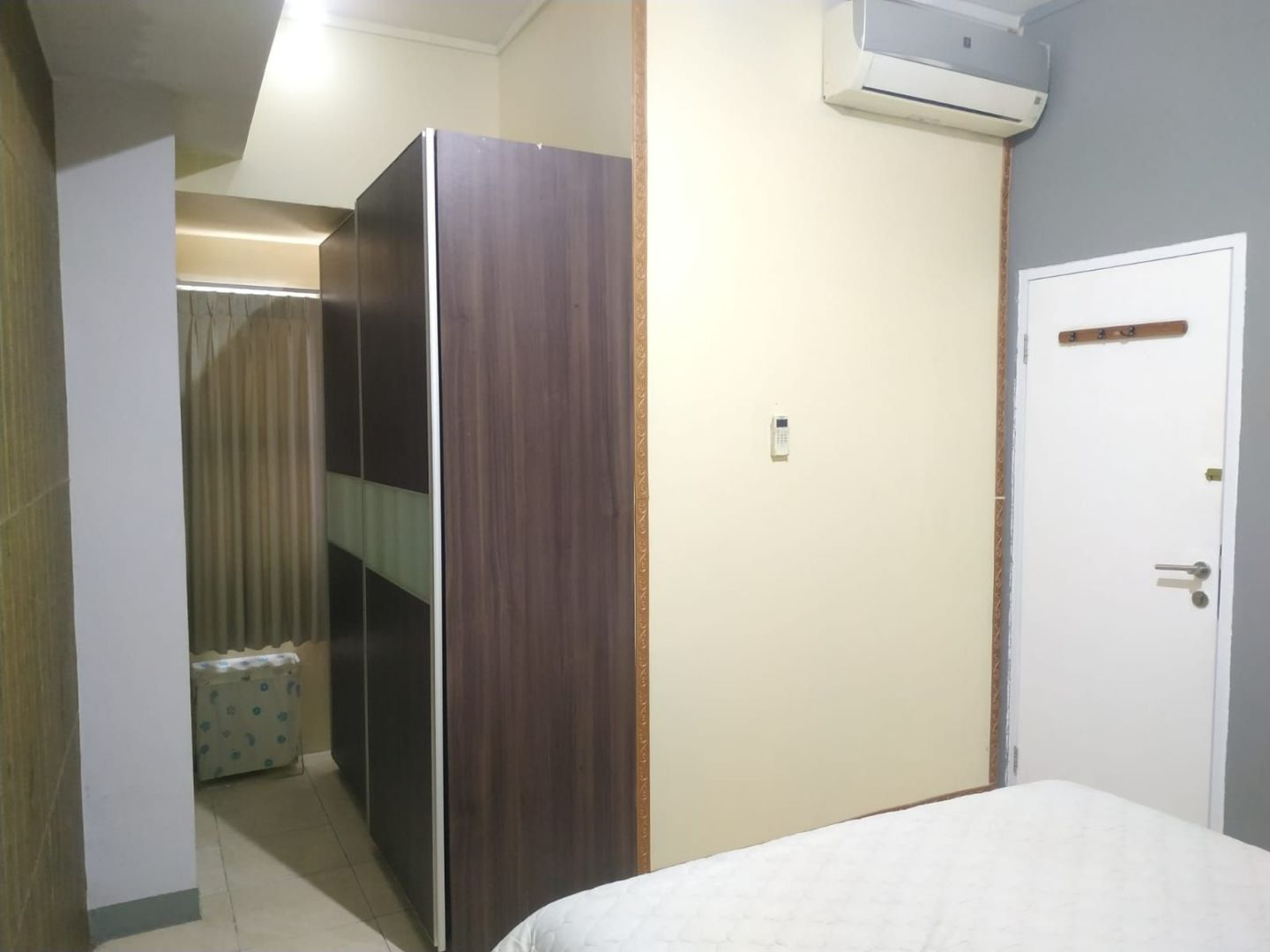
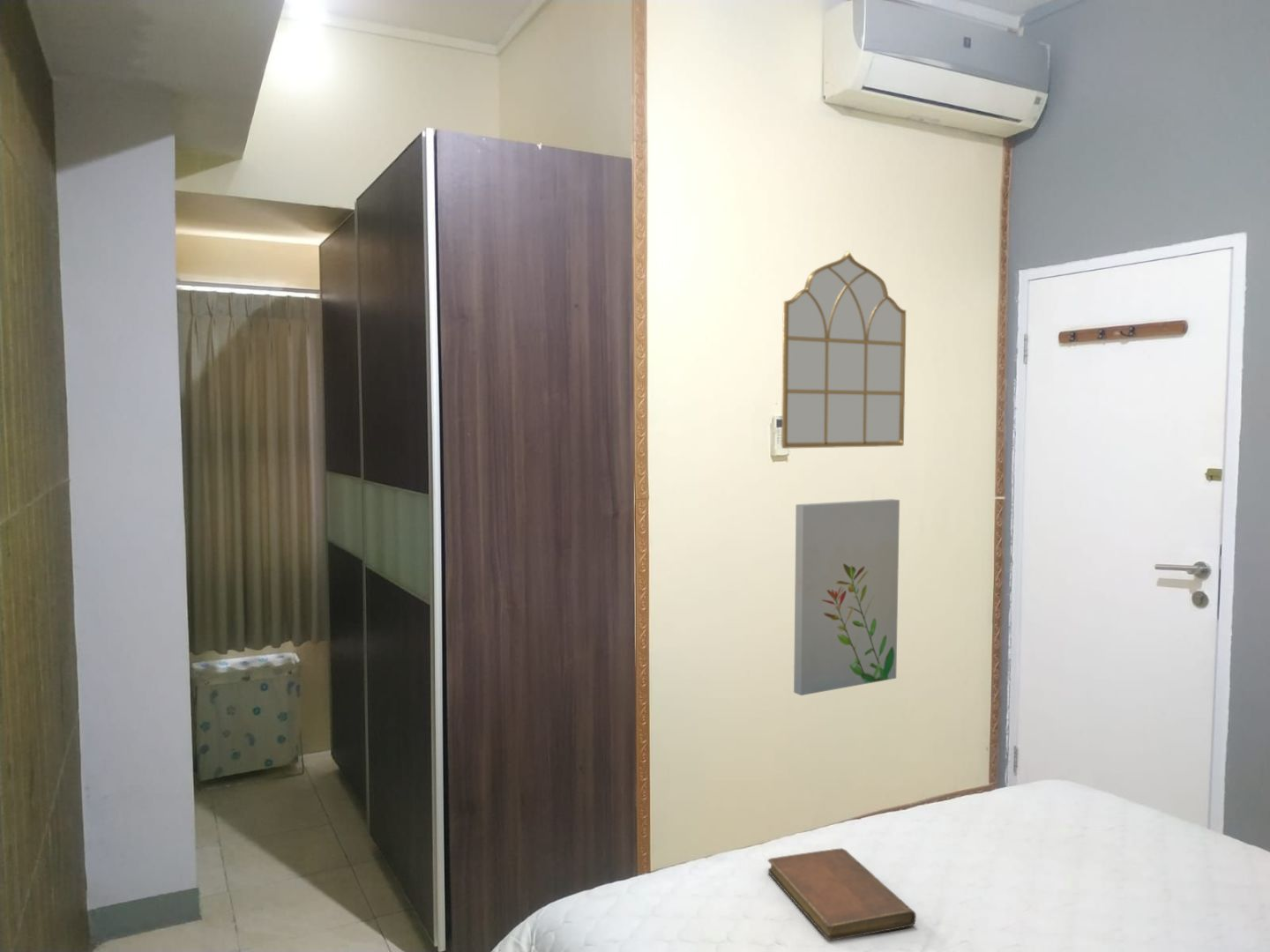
+ wall art [793,498,900,696]
+ mirror [781,250,907,450]
+ notebook [767,847,917,941]
